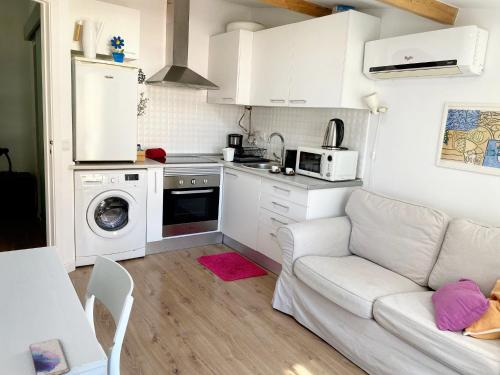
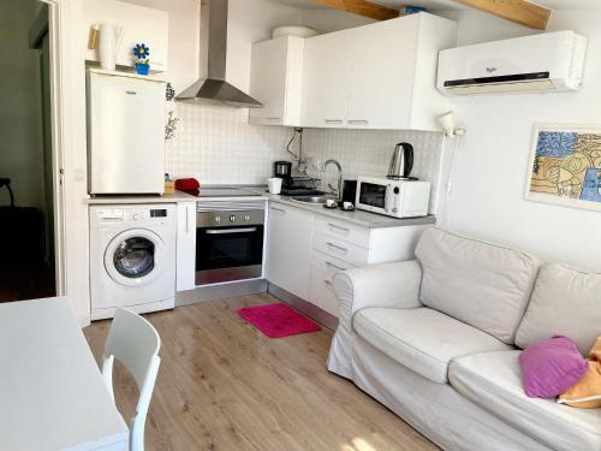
- smartphone [28,338,70,375]
